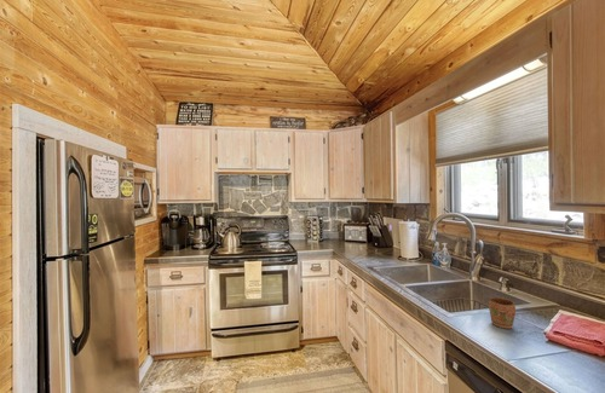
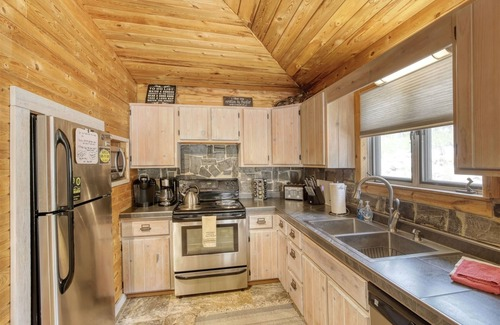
- mug [488,296,517,330]
